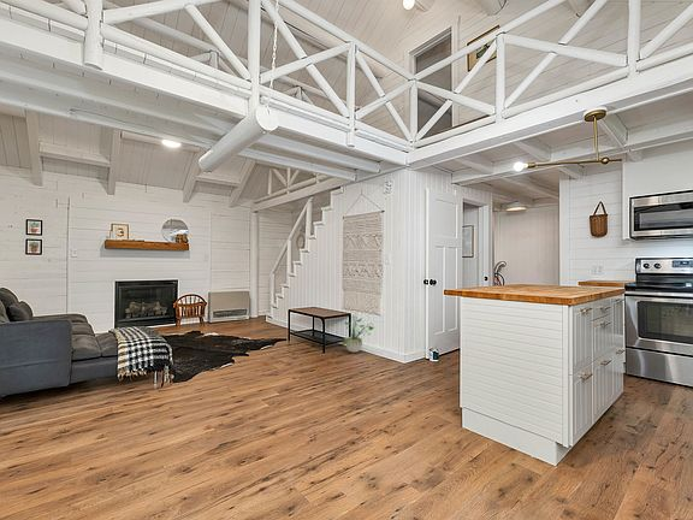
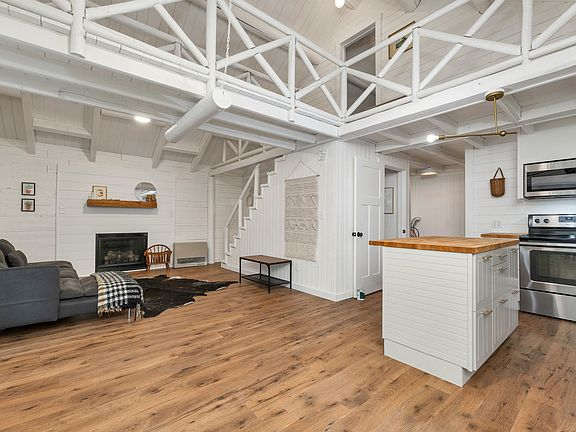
- potted plant [342,312,374,354]
